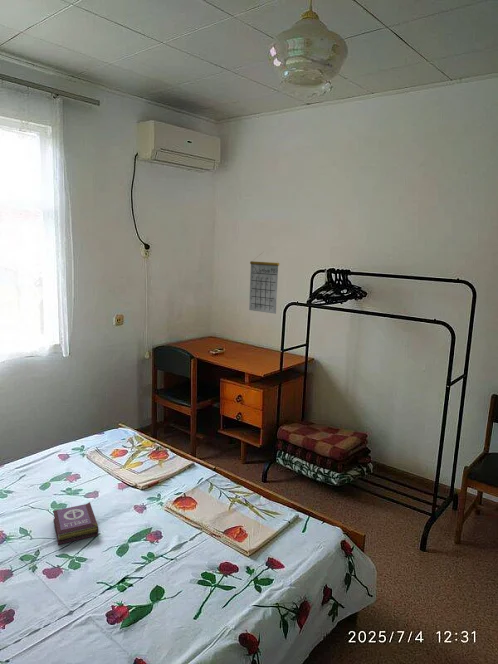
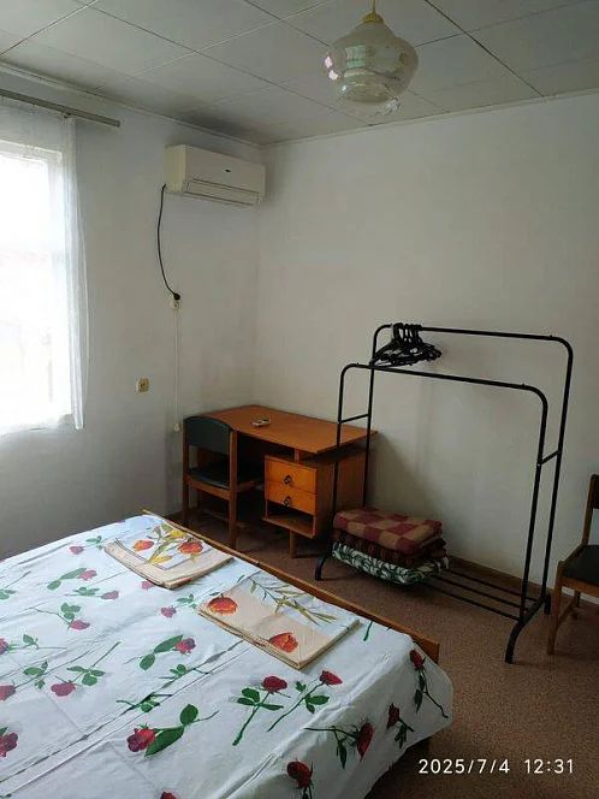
- calendar [248,252,280,315]
- book [52,501,99,546]
